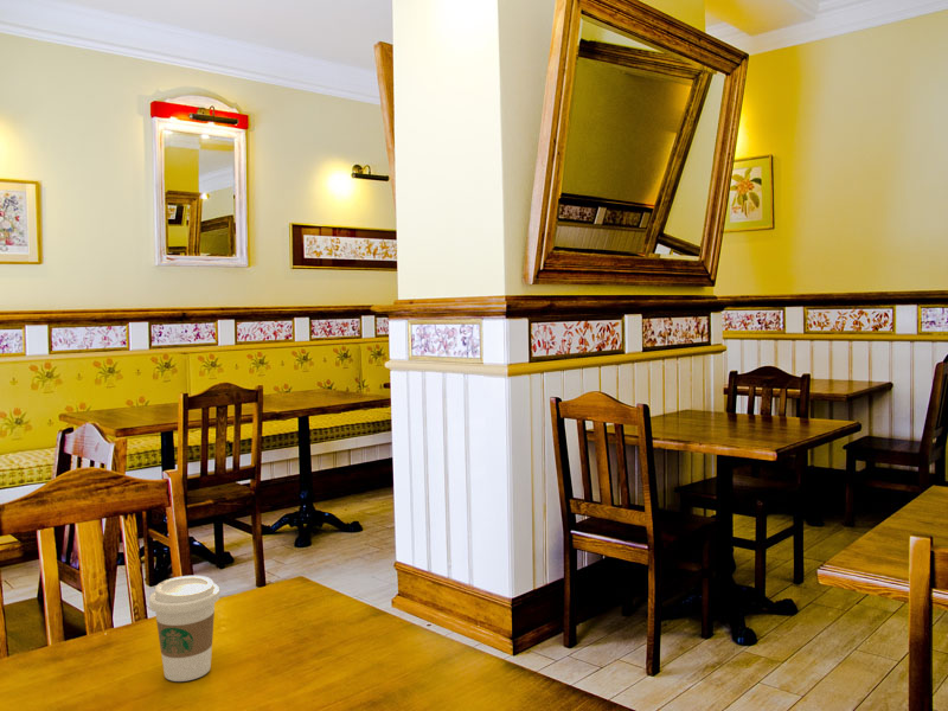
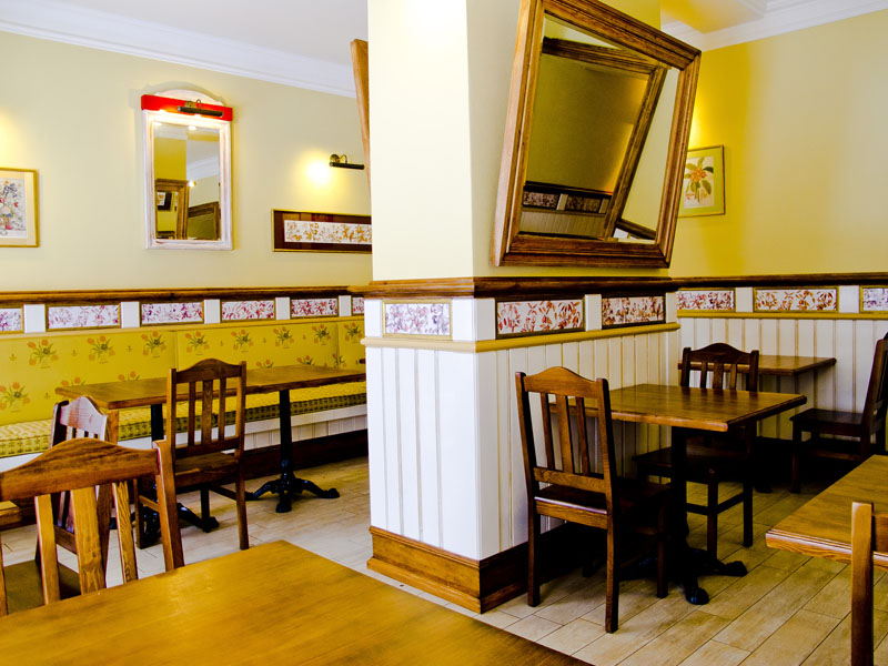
- coffee cup [148,575,220,683]
